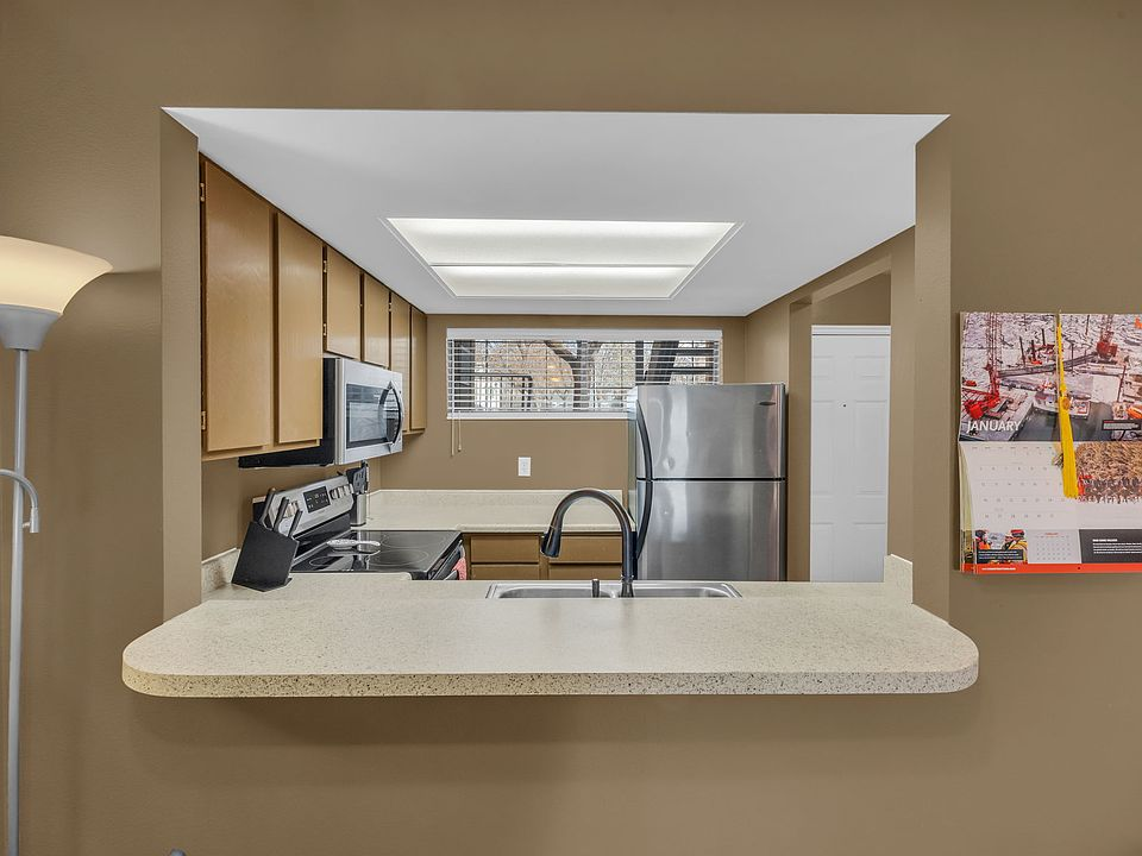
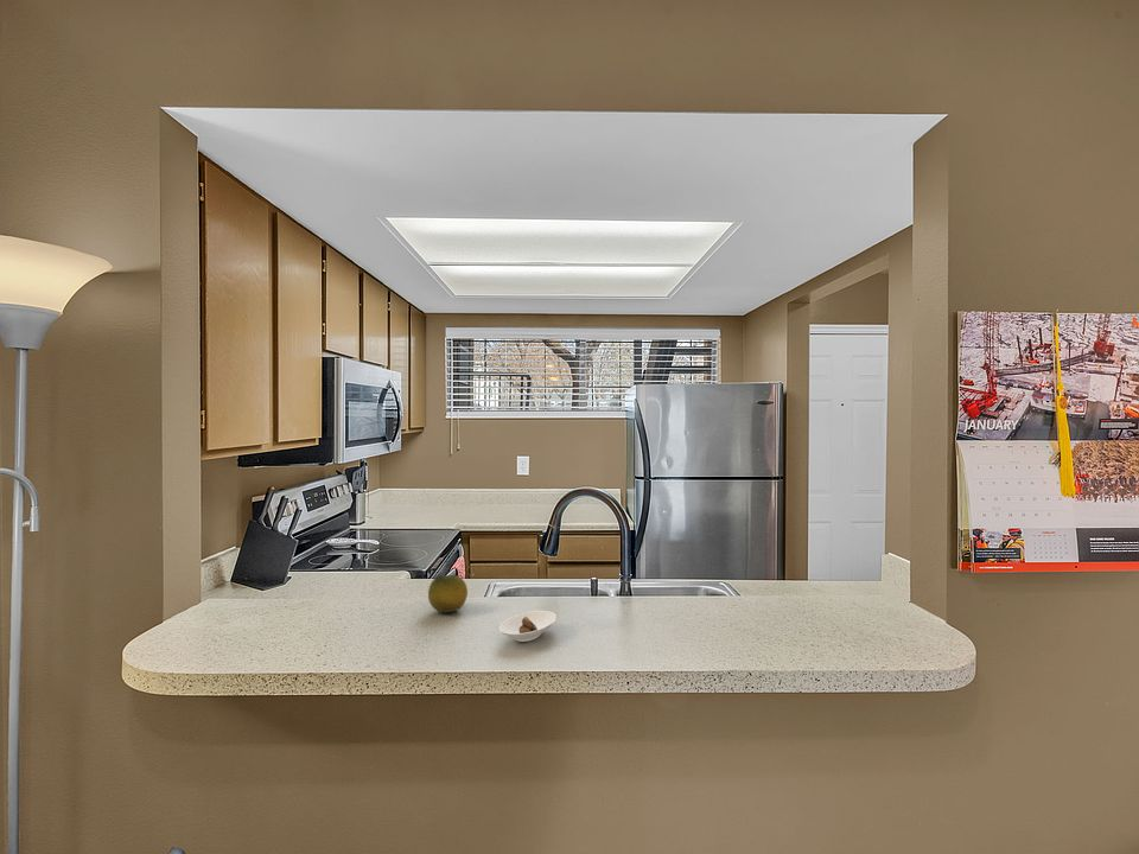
+ saucer [498,610,558,643]
+ fruit [427,574,469,613]
